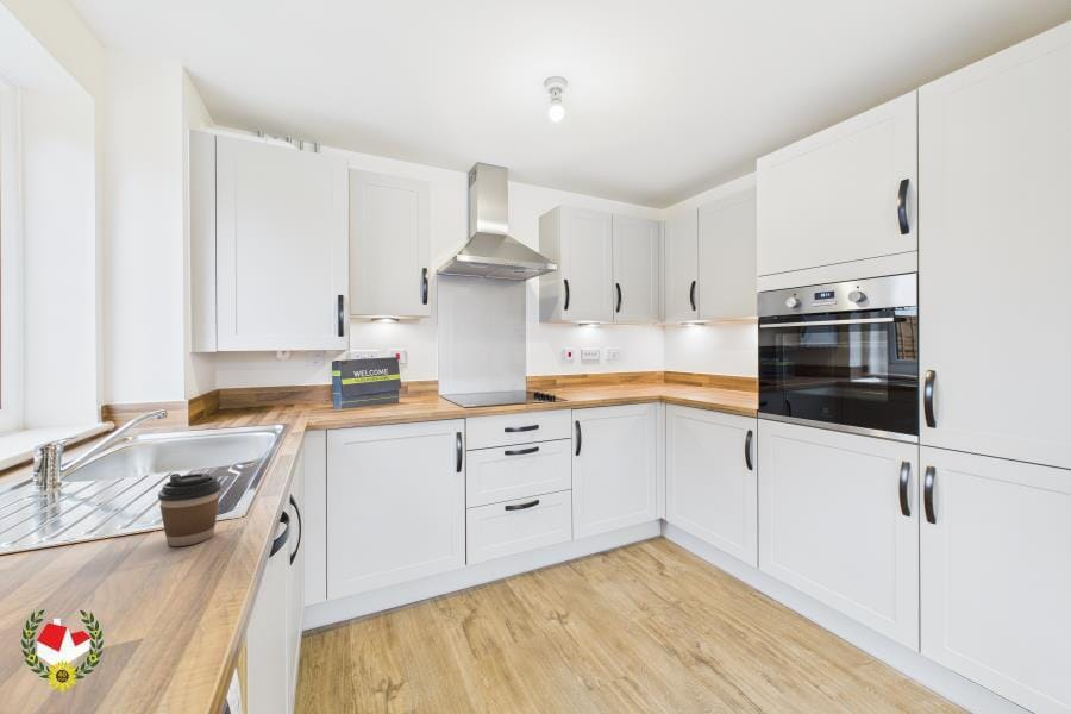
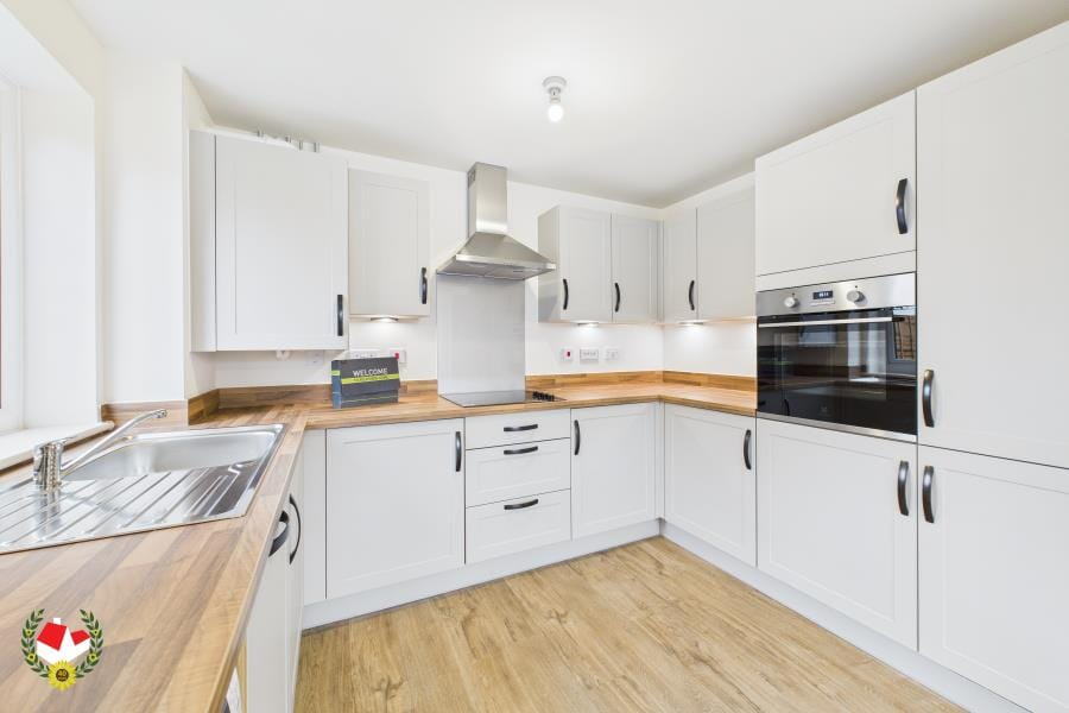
- coffee cup [157,472,223,547]
